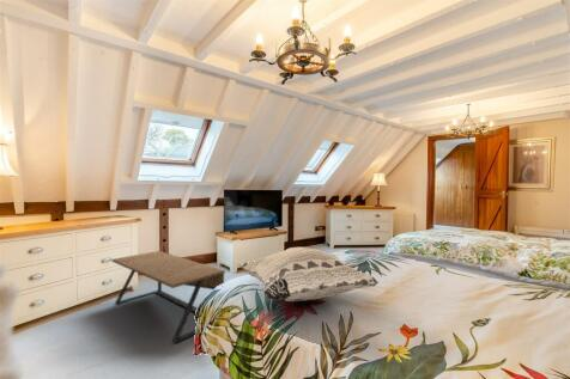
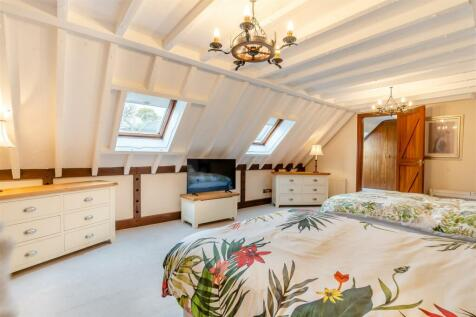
- bench [110,250,226,344]
- decorative pillow [237,246,380,302]
